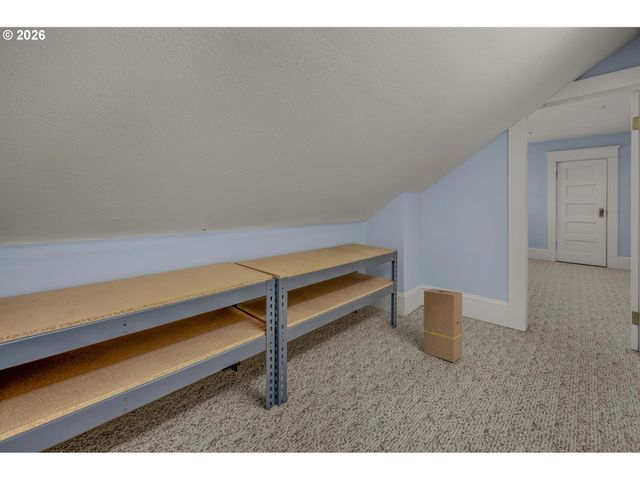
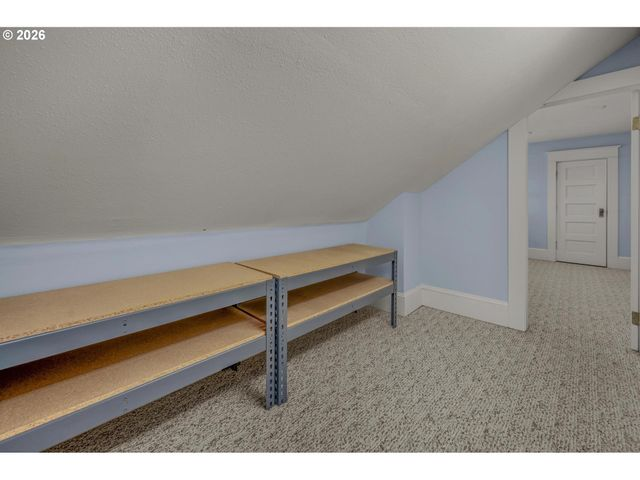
- cardboard box [423,288,463,363]
